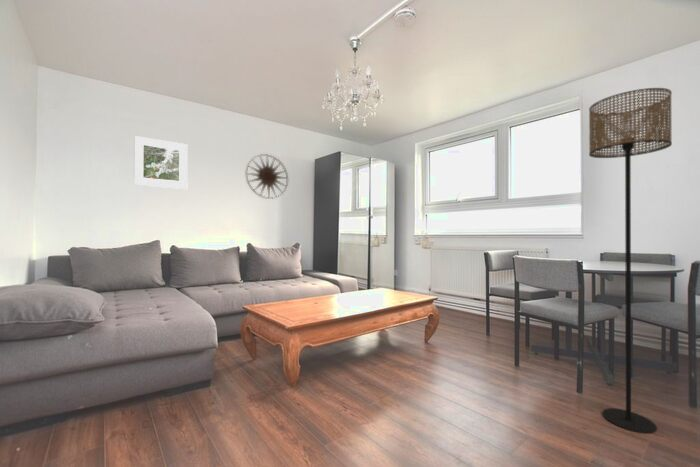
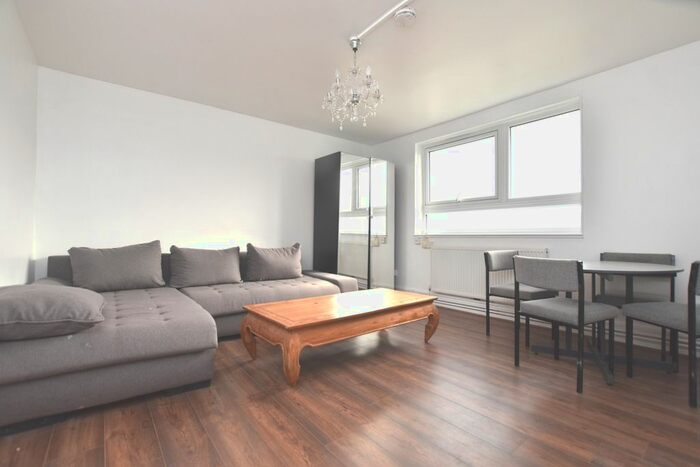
- floor lamp [588,87,673,434]
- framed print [133,135,189,190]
- wall art [245,153,289,200]
